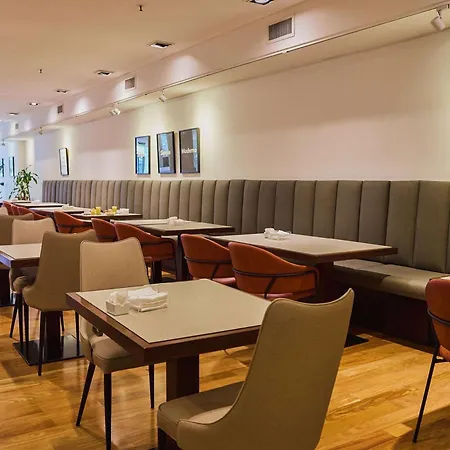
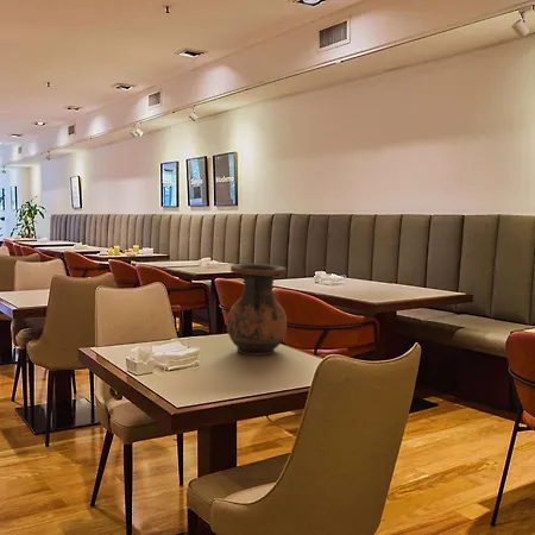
+ vase [226,263,288,357]
